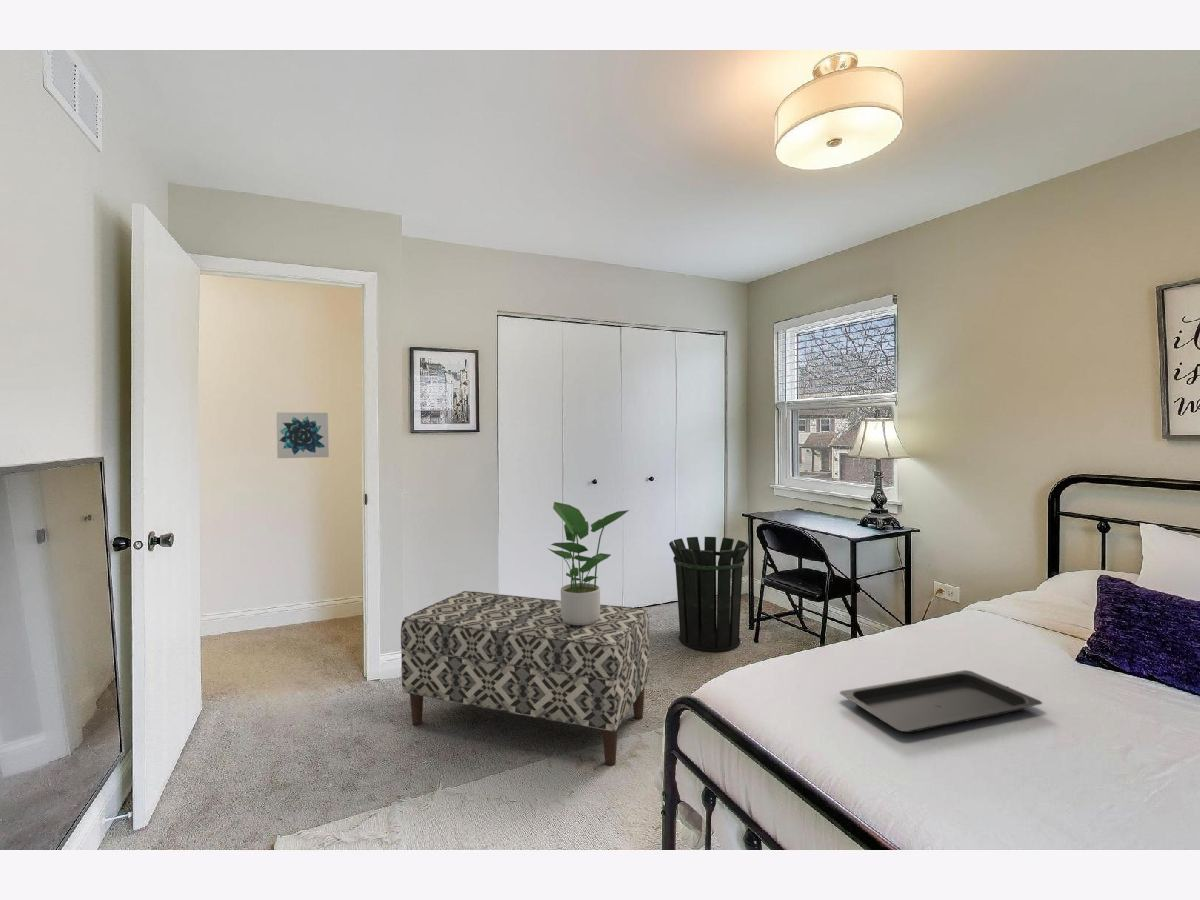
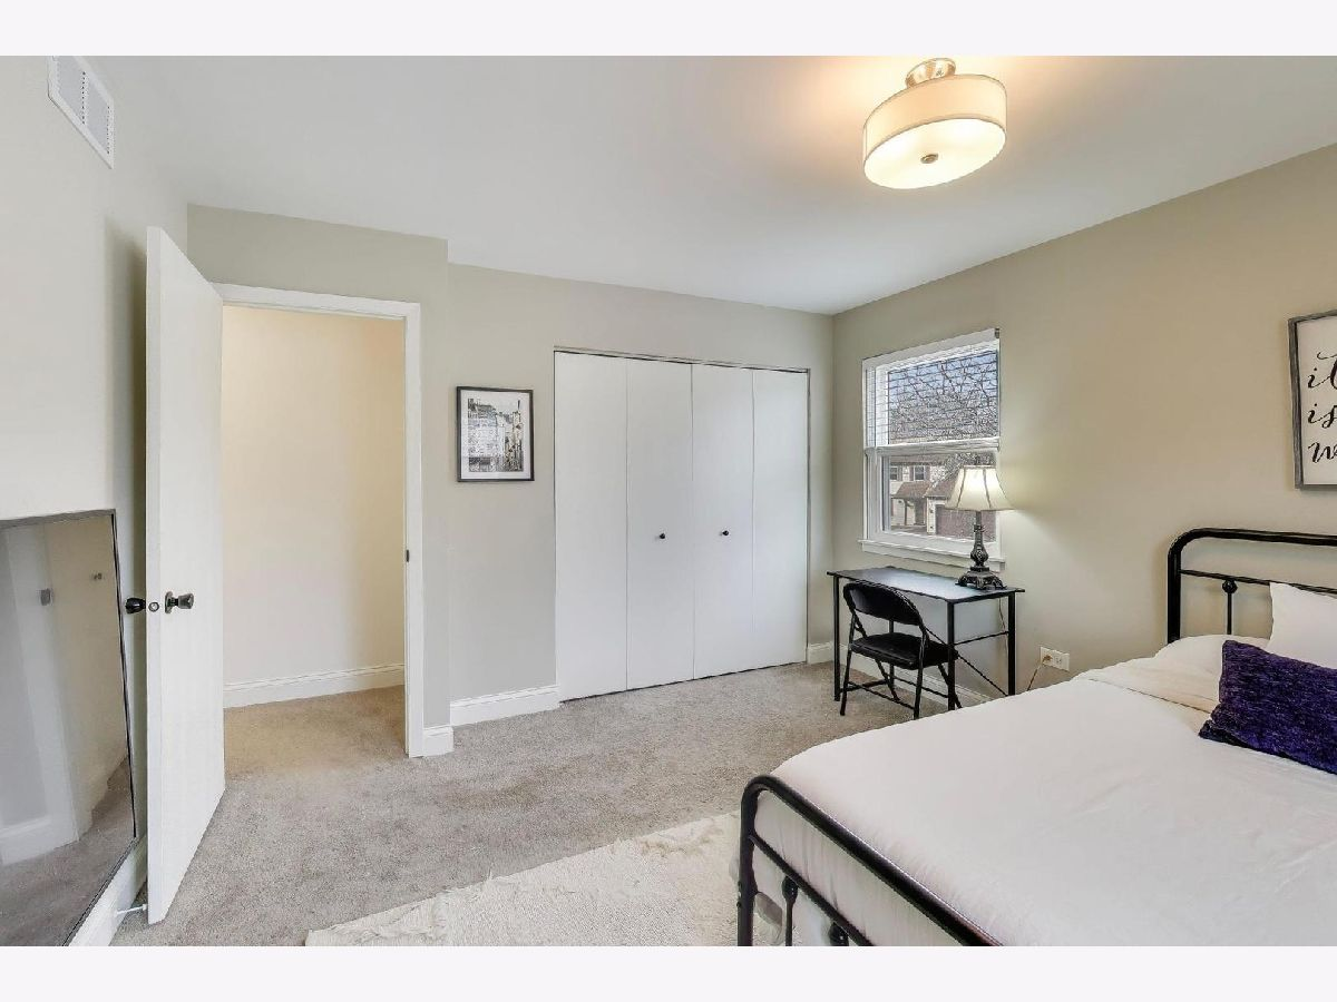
- bench [400,590,650,767]
- serving tray [839,669,1043,734]
- wall art [275,411,330,459]
- potted plant [546,501,630,625]
- waste bin [668,536,750,653]
